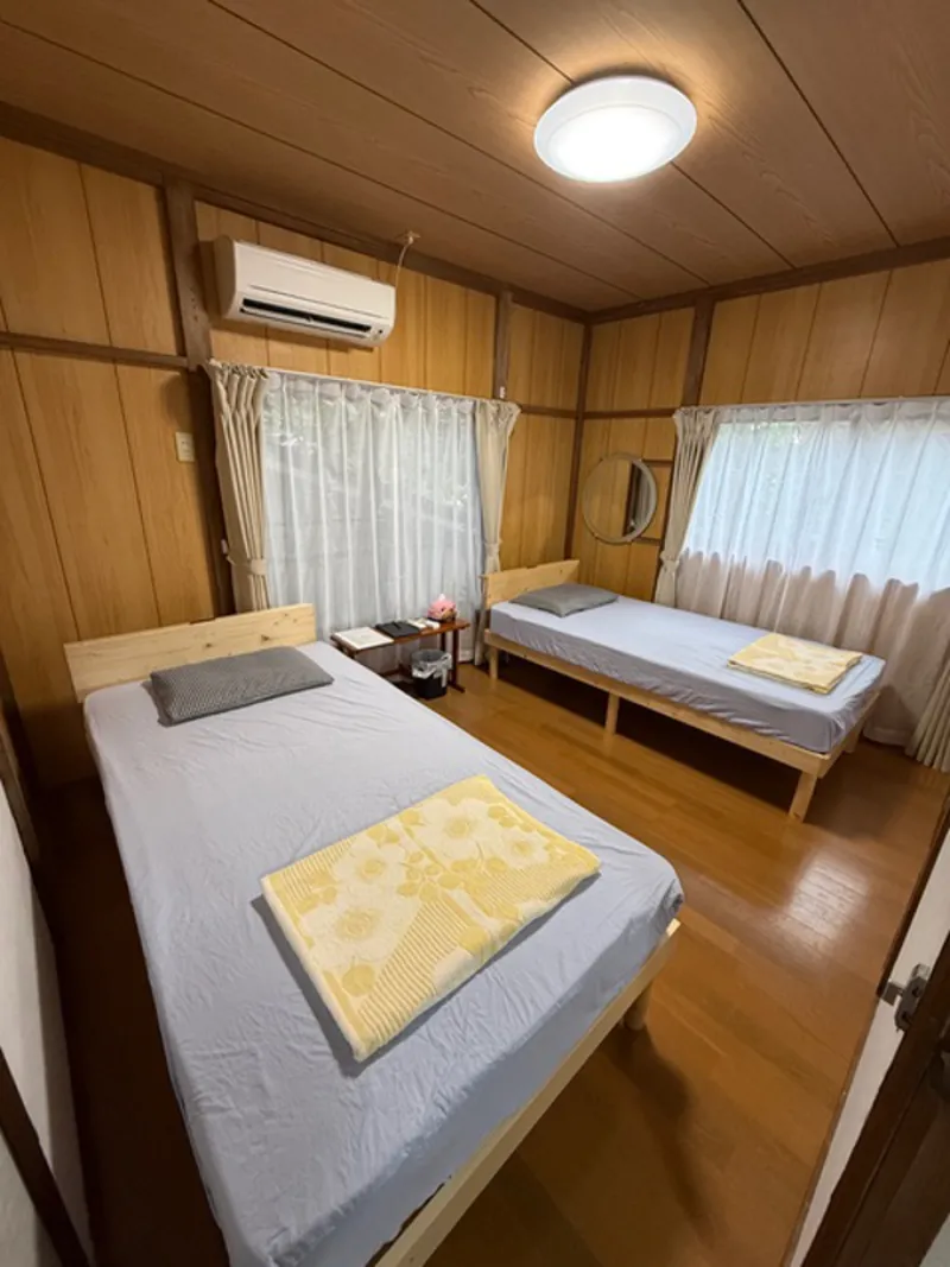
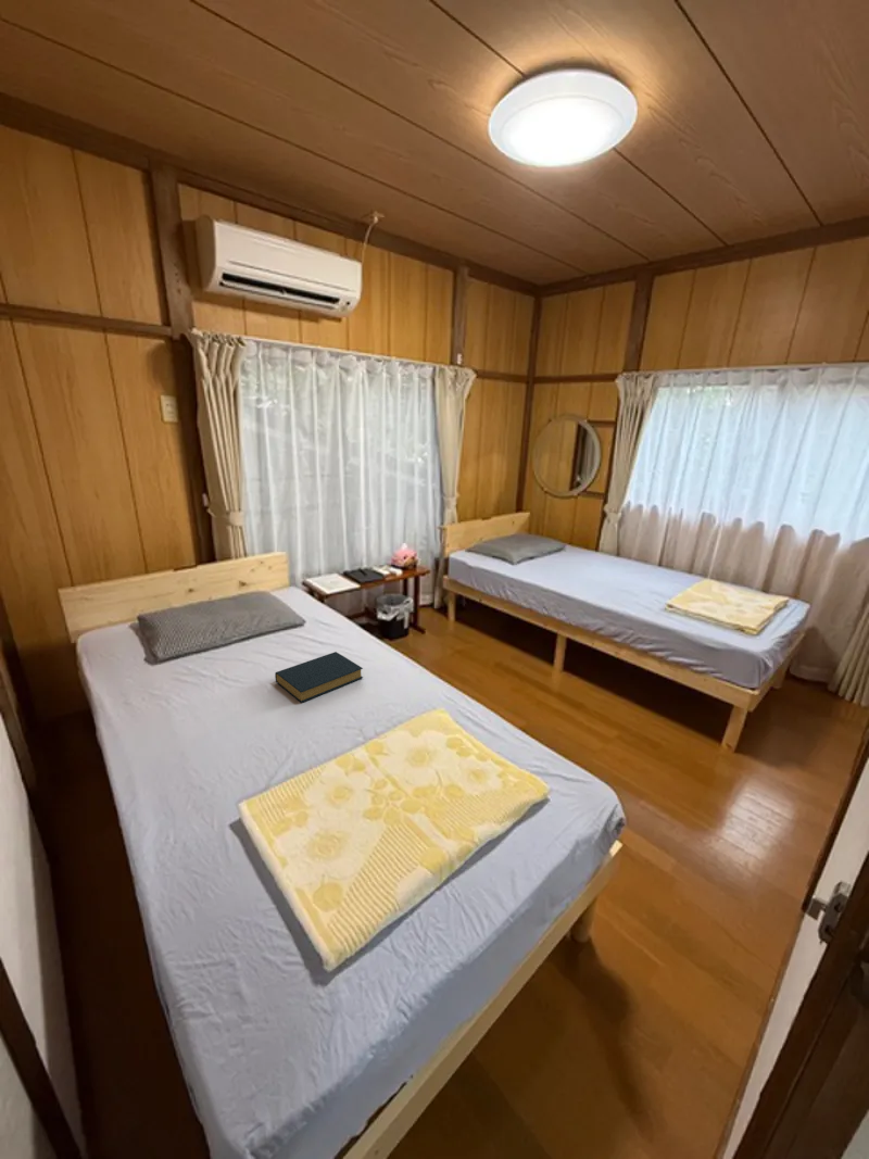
+ hardback book [274,651,364,704]
